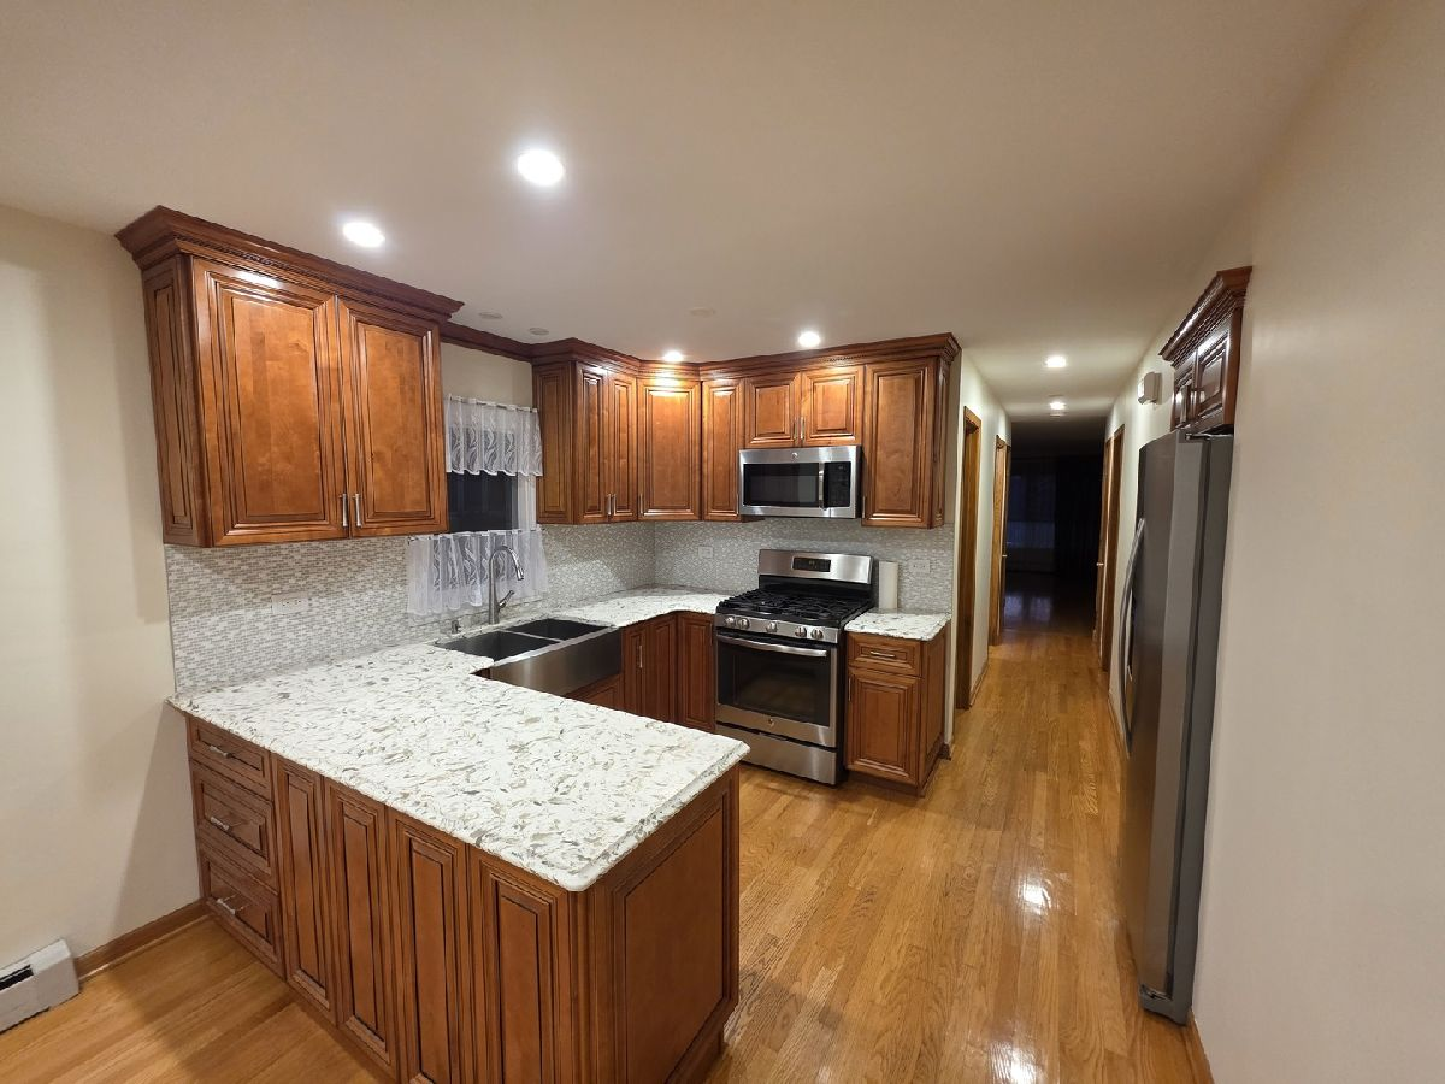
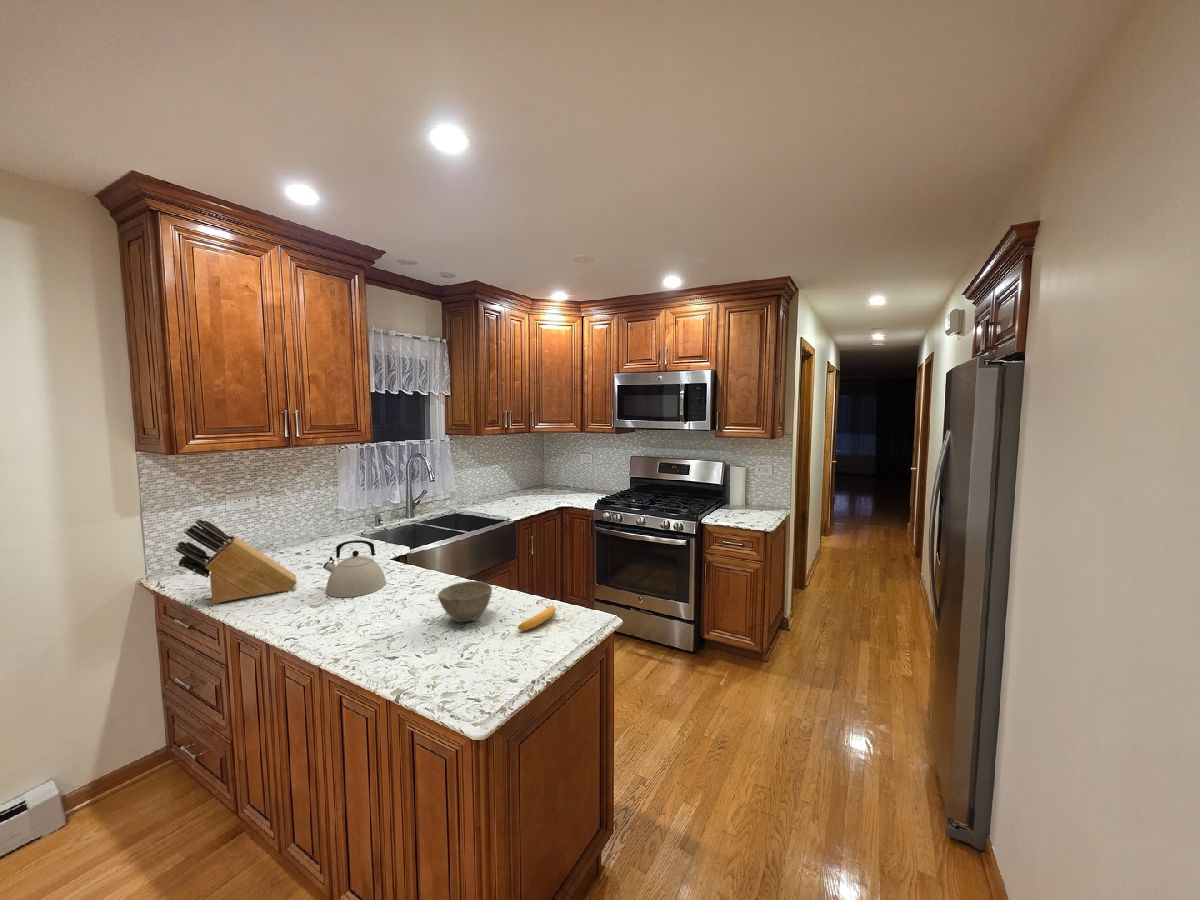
+ knife block [174,518,298,605]
+ banana [517,605,556,632]
+ kettle [322,539,387,598]
+ bowl [437,580,493,624]
